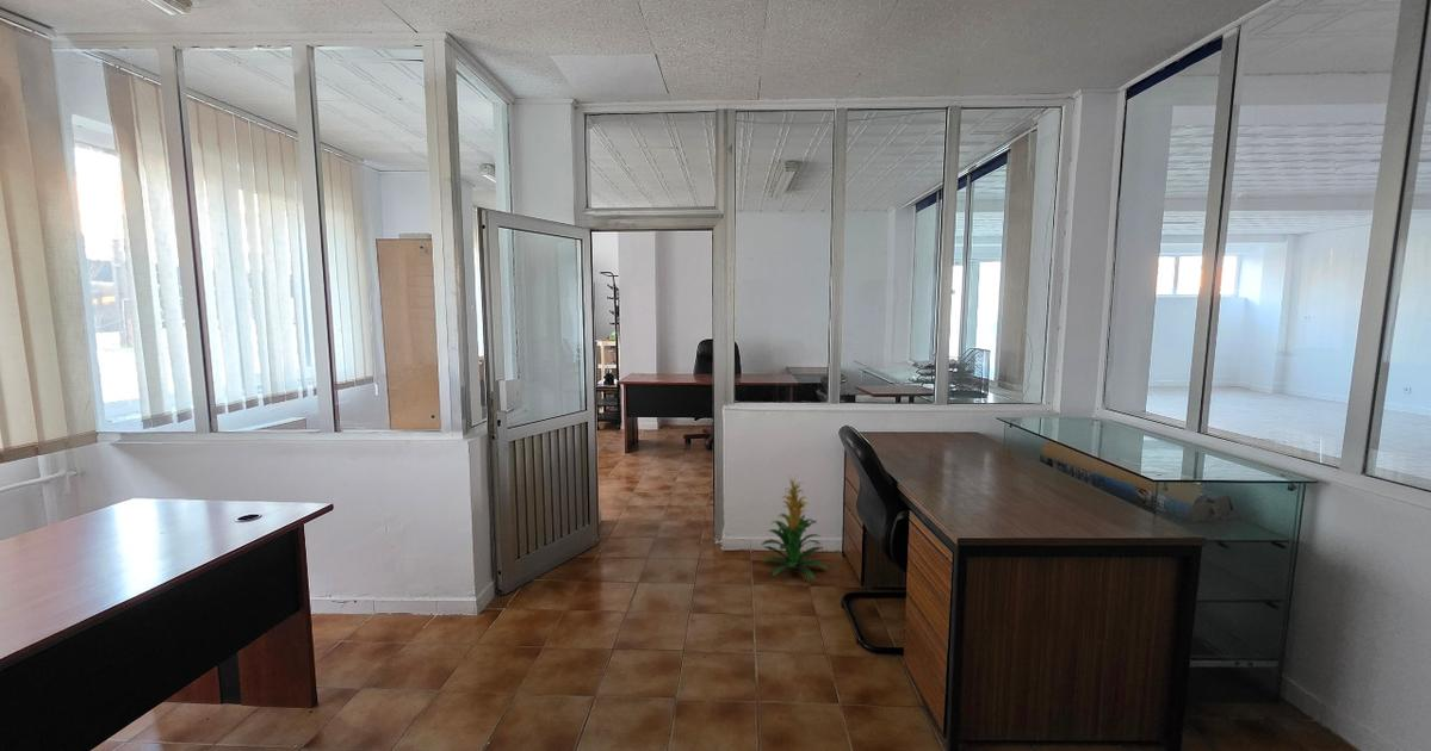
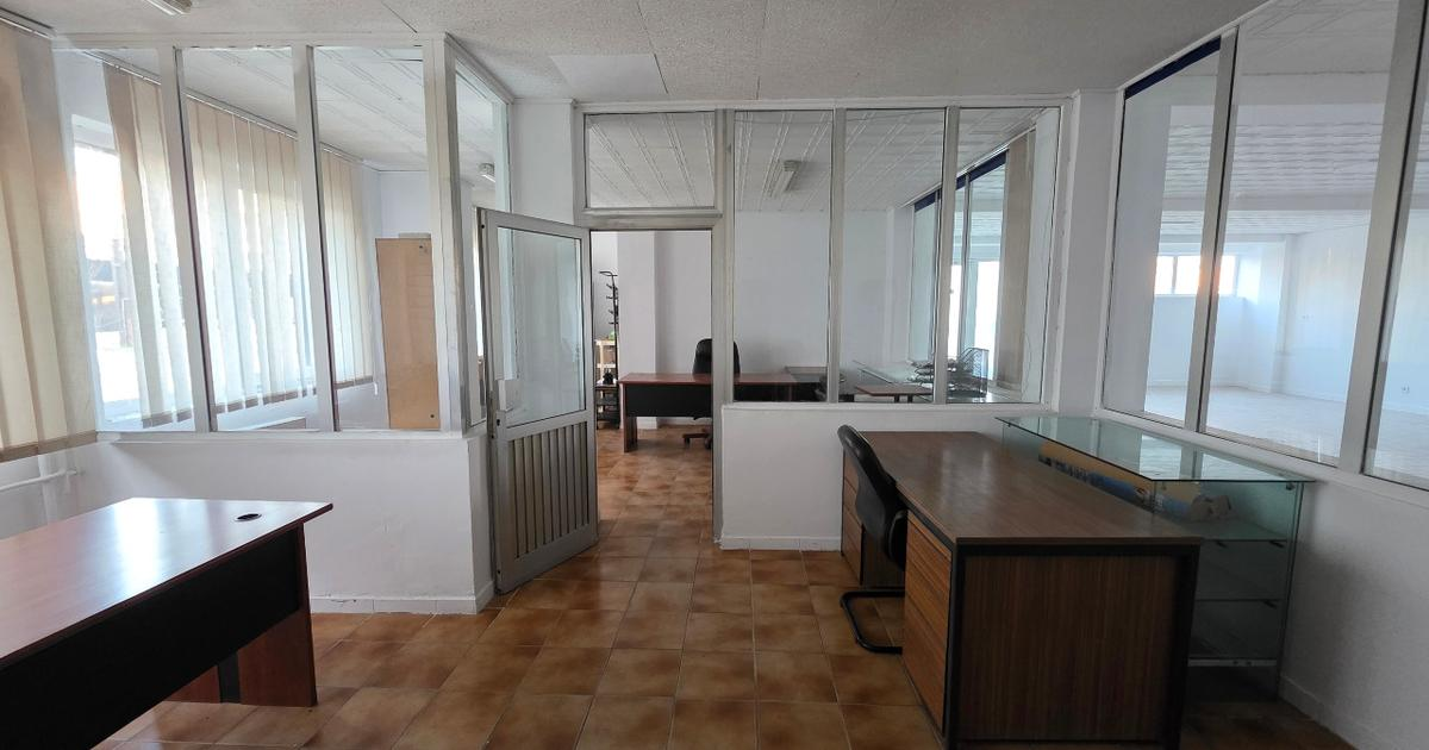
- indoor plant [761,476,829,581]
